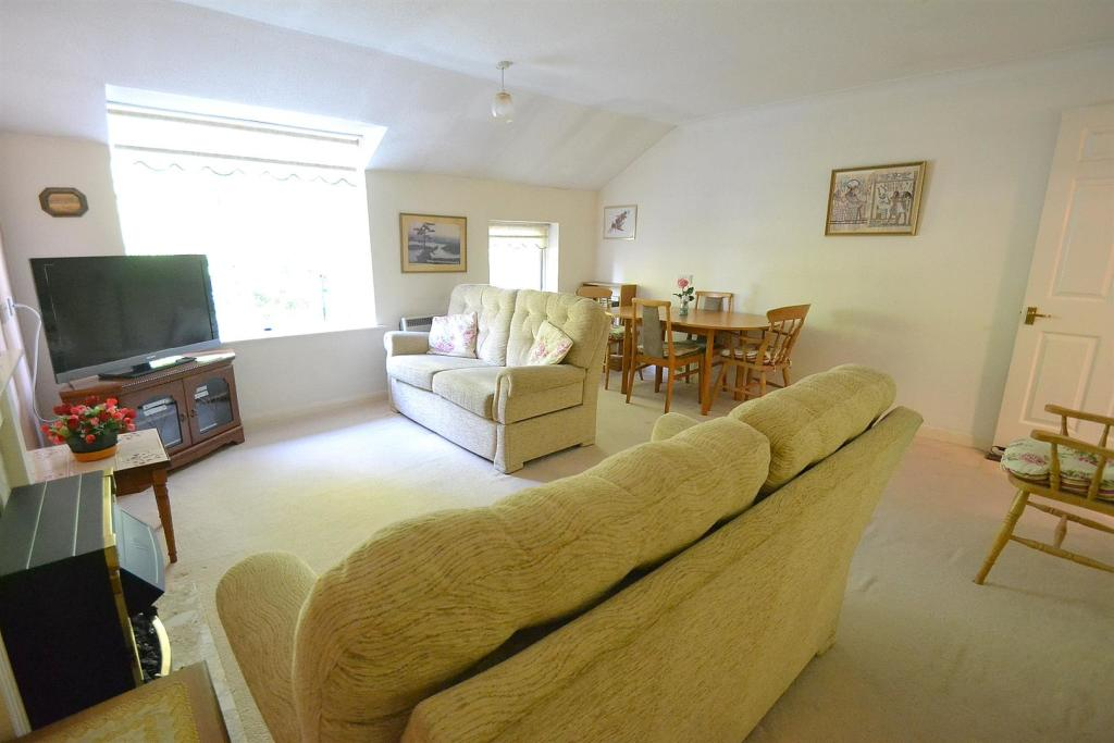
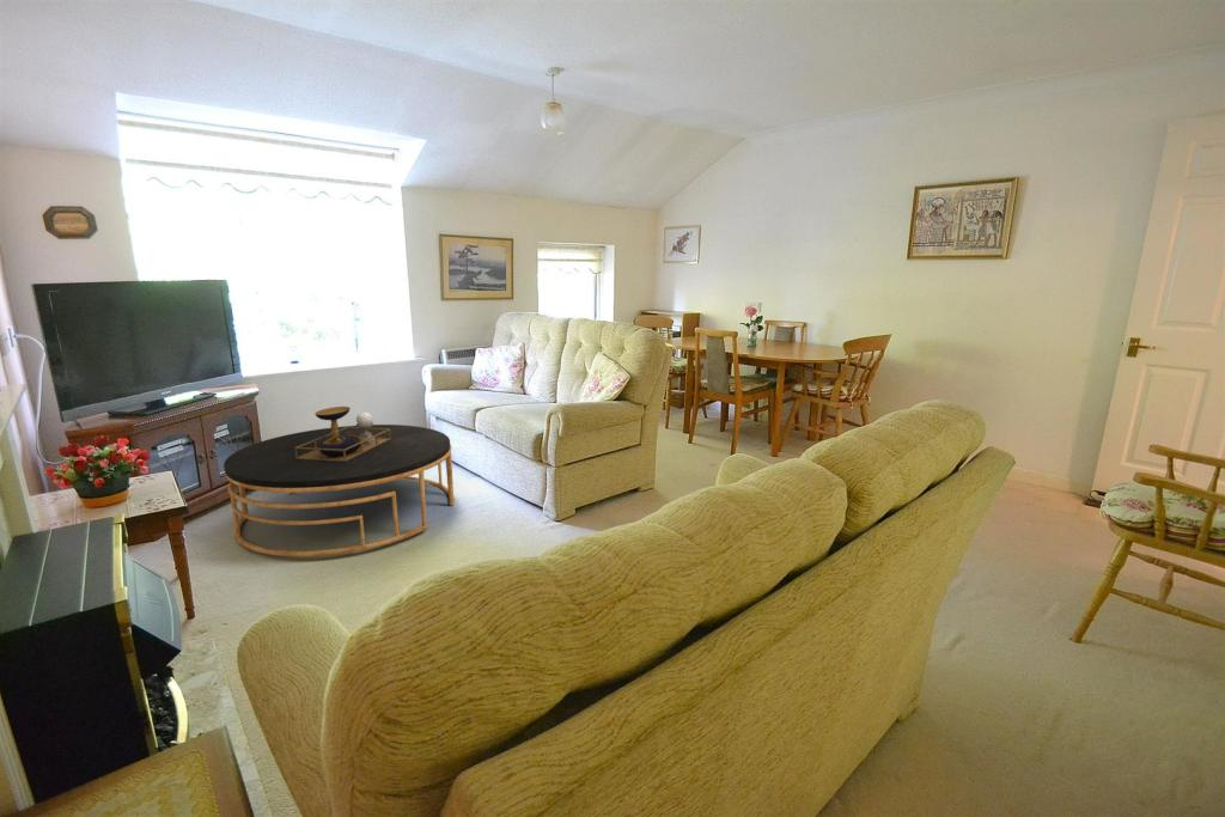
+ coffee table [223,406,456,557]
